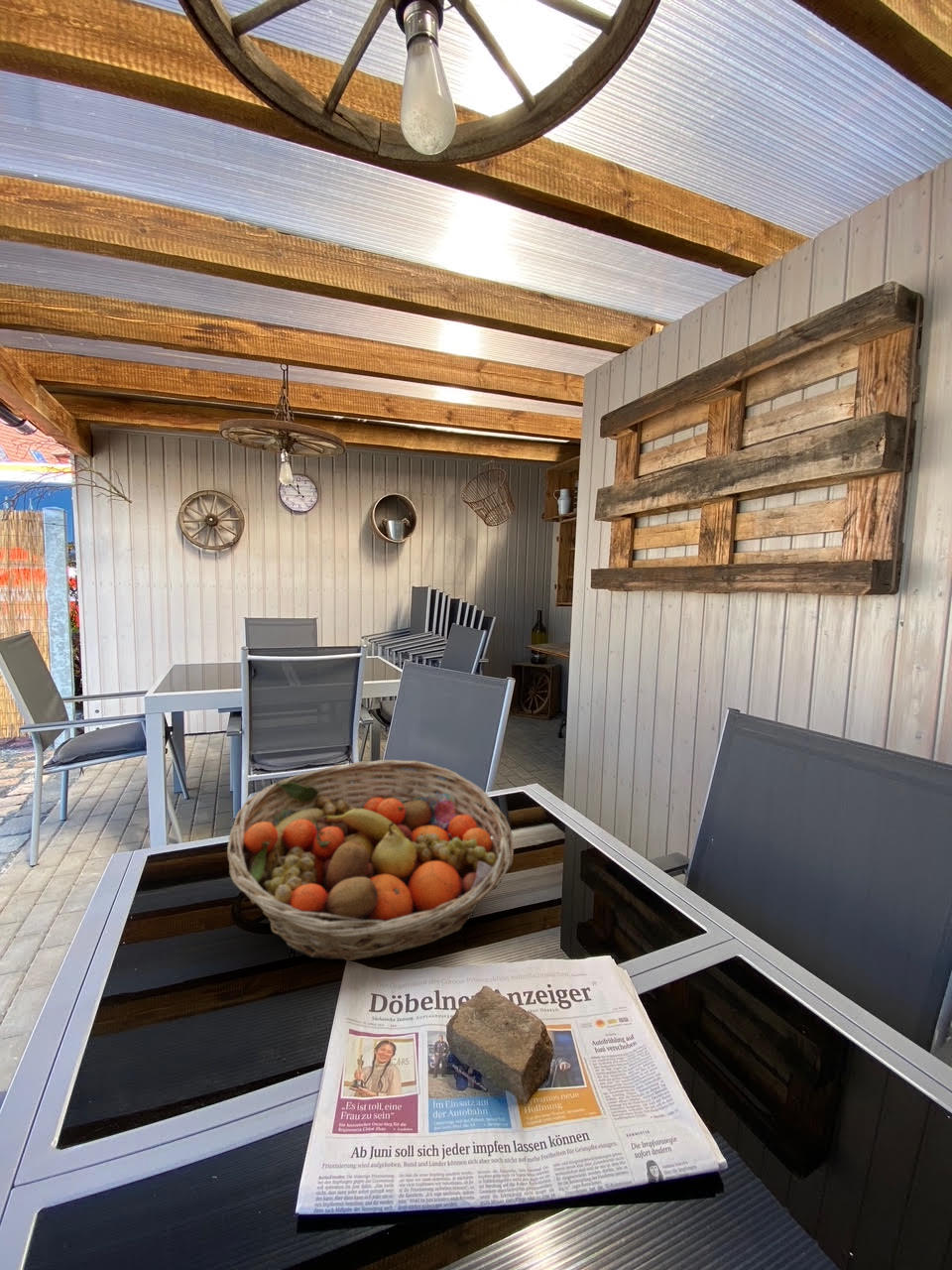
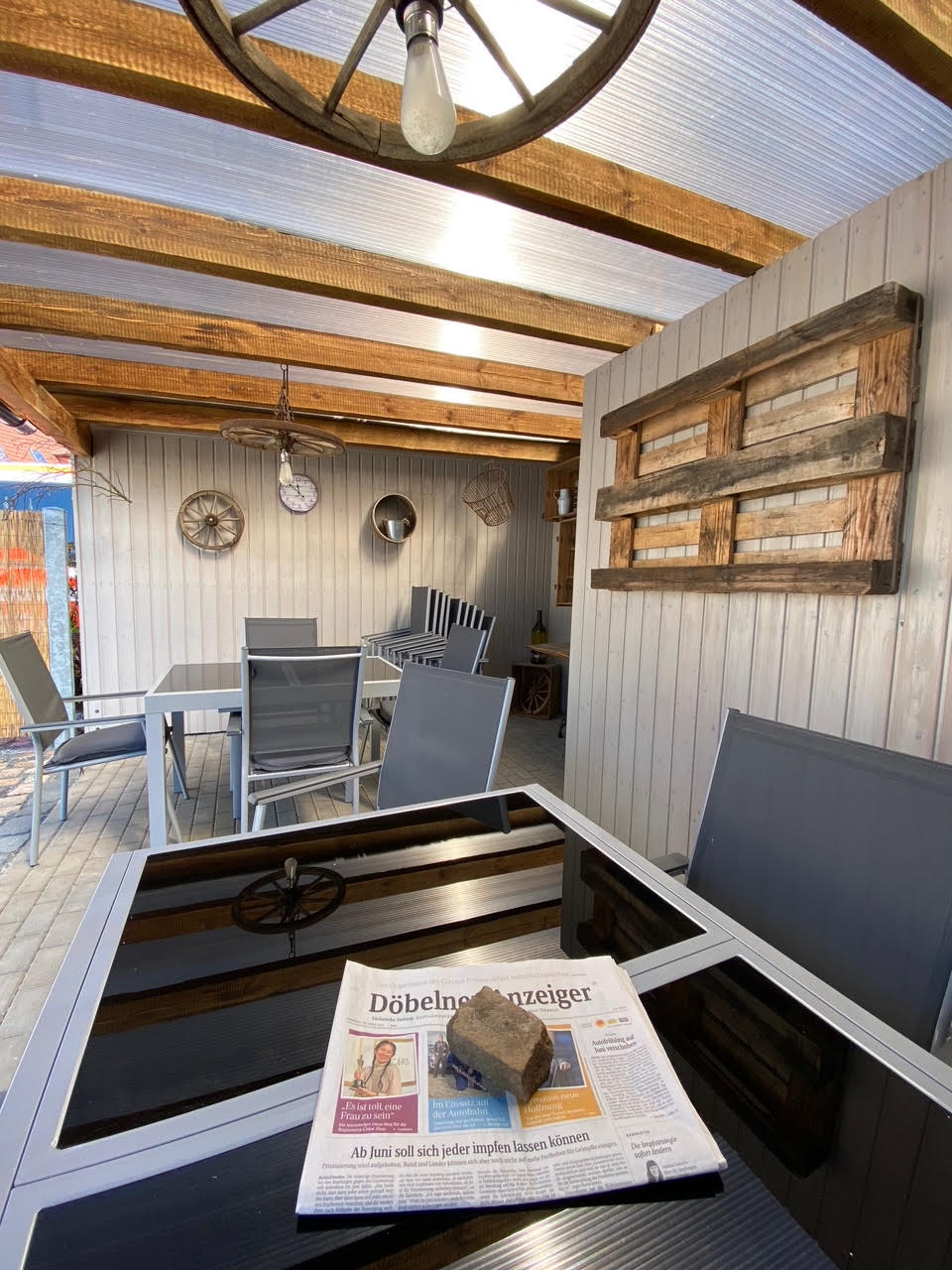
- fruit basket [226,759,515,961]
